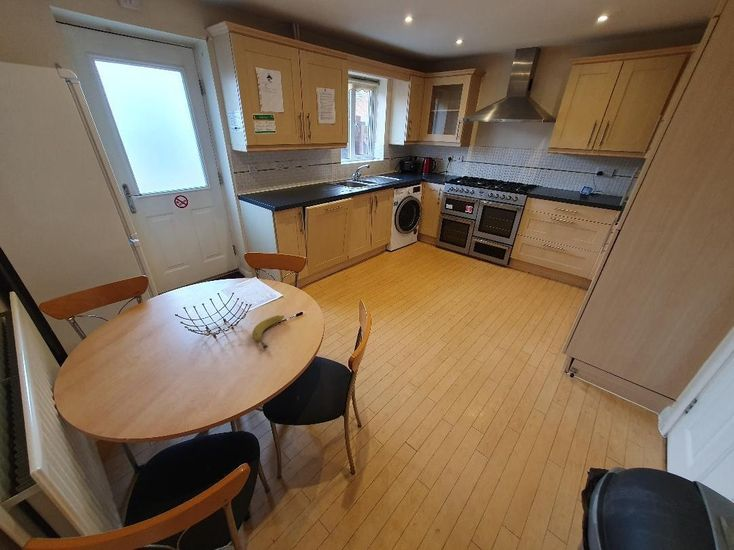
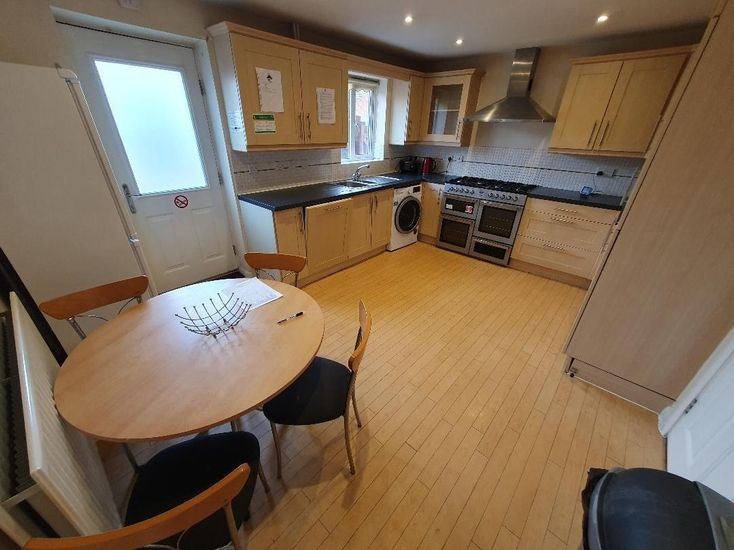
- fruit [251,315,285,349]
